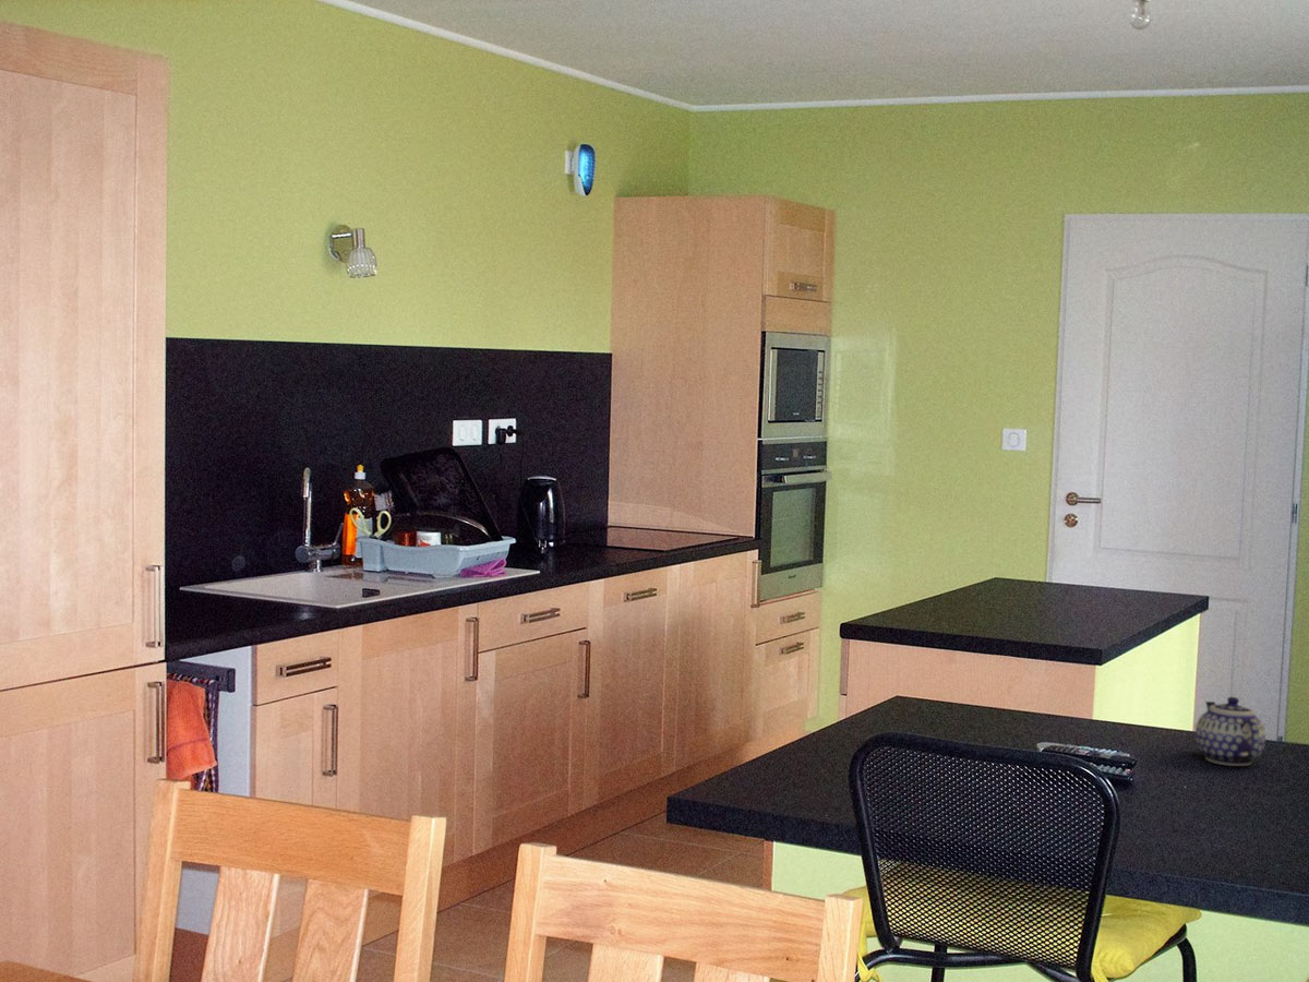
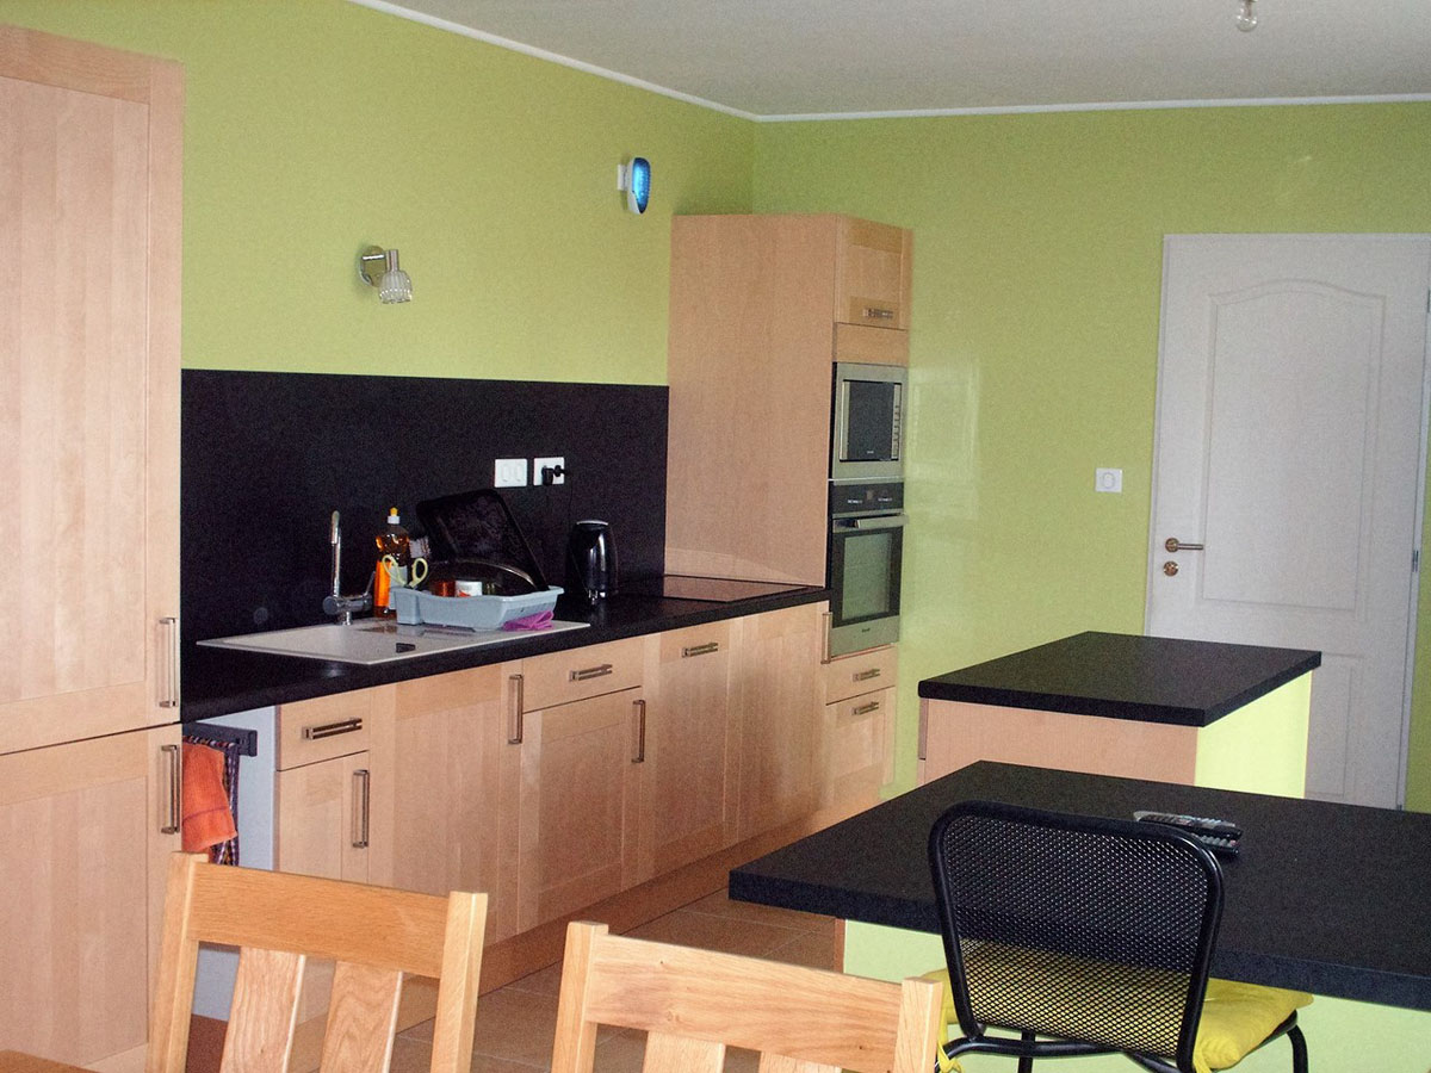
- teapot [1194,696,1266,767]
